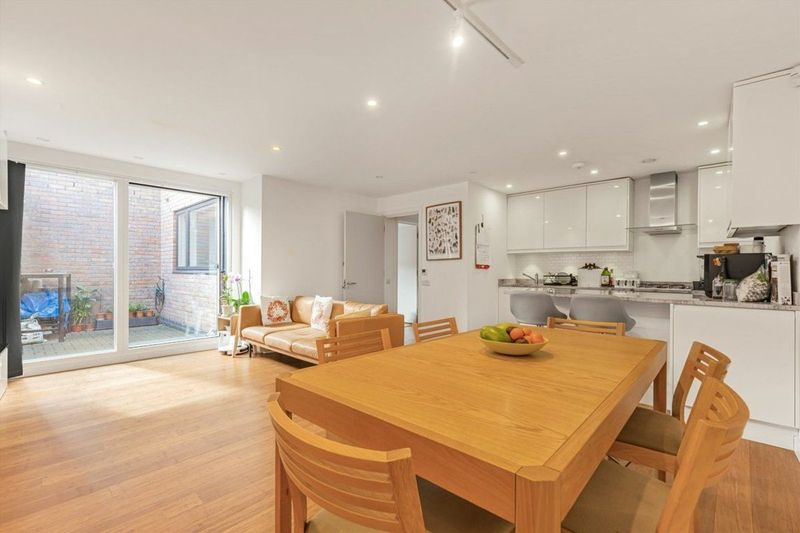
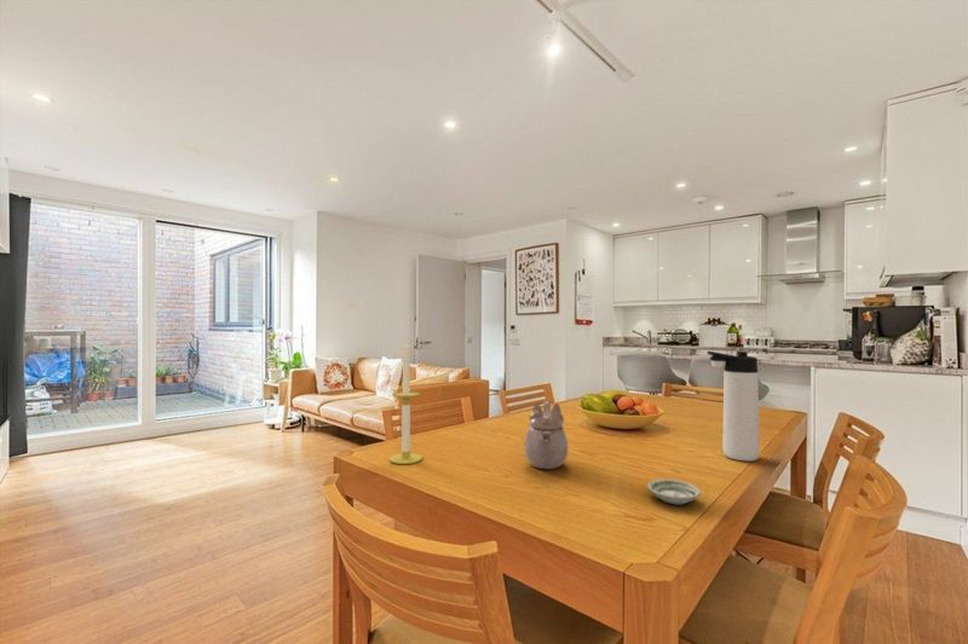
+ teapot [524,400,569,471]
+ candle [388,340,424,465]
+ thermos bottle [705,350,761,463]
+ saucer [646,478,702,505]
